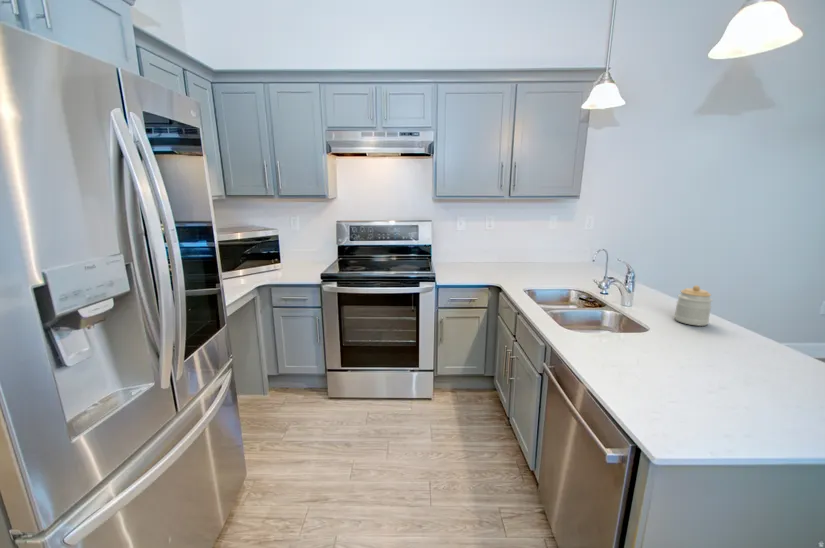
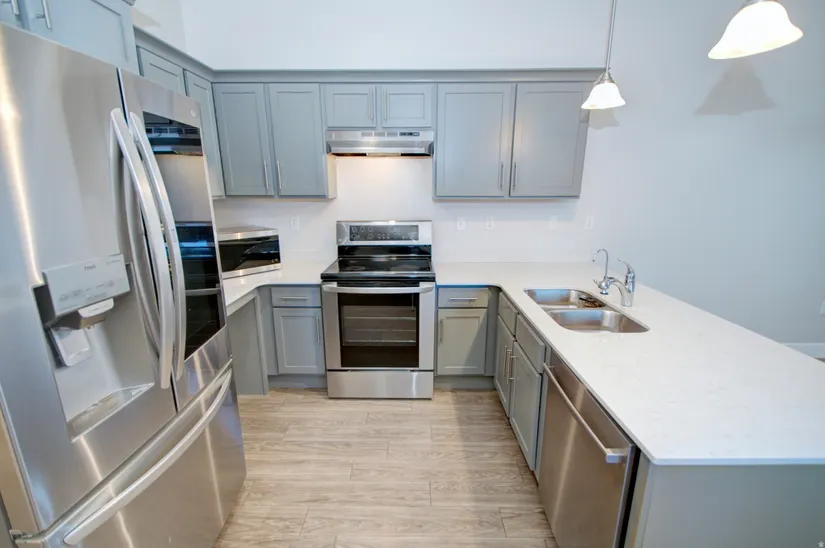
- jar [673,284,714,327]
